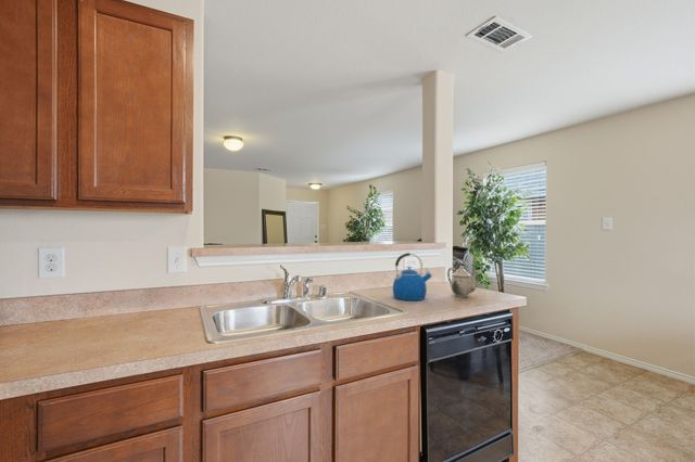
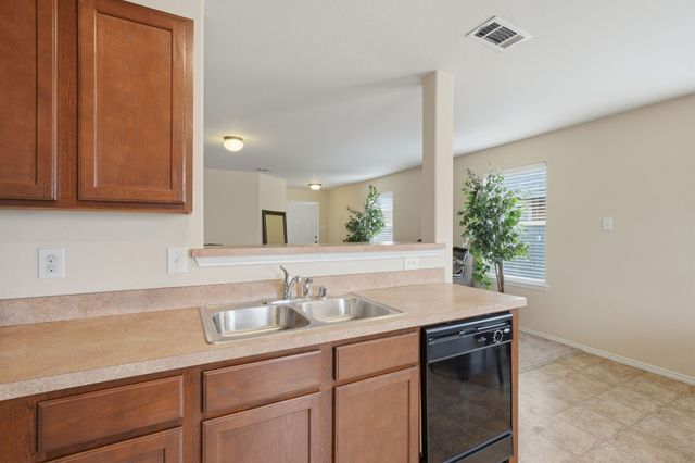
- teapot [446,265,479,298]
- kettle [392,252,433,301]
